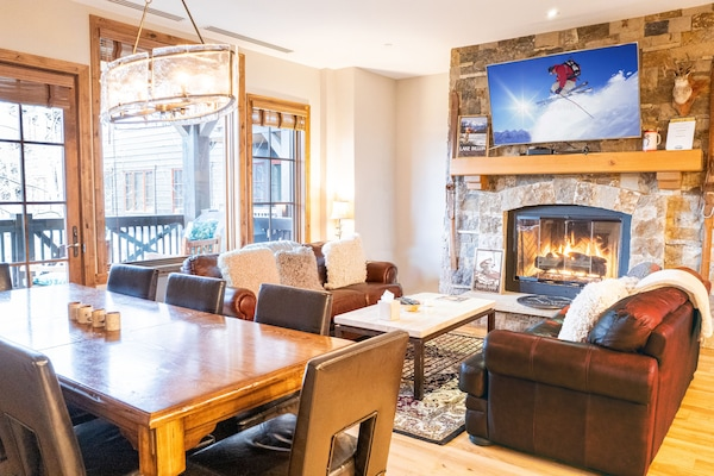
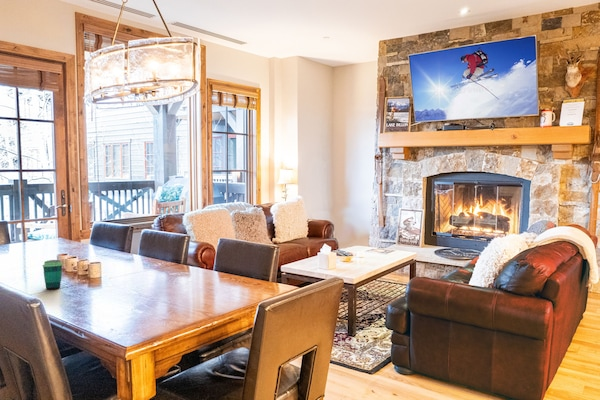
+ cup [42,259,64,290]
